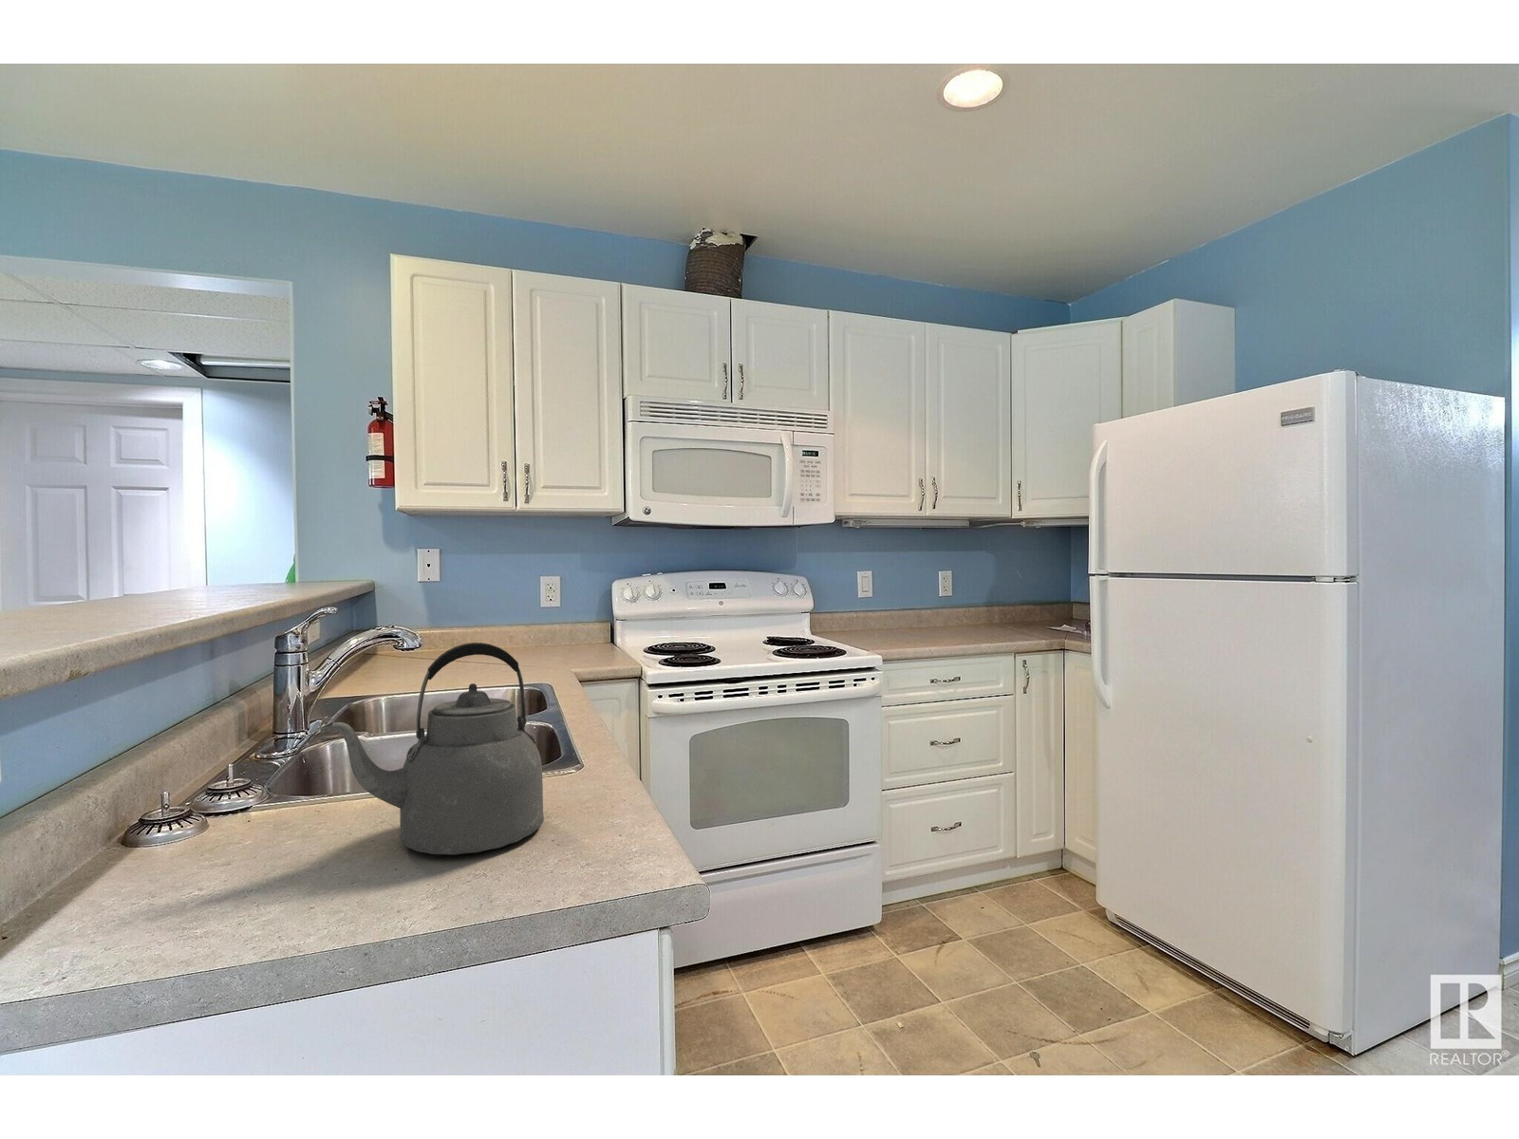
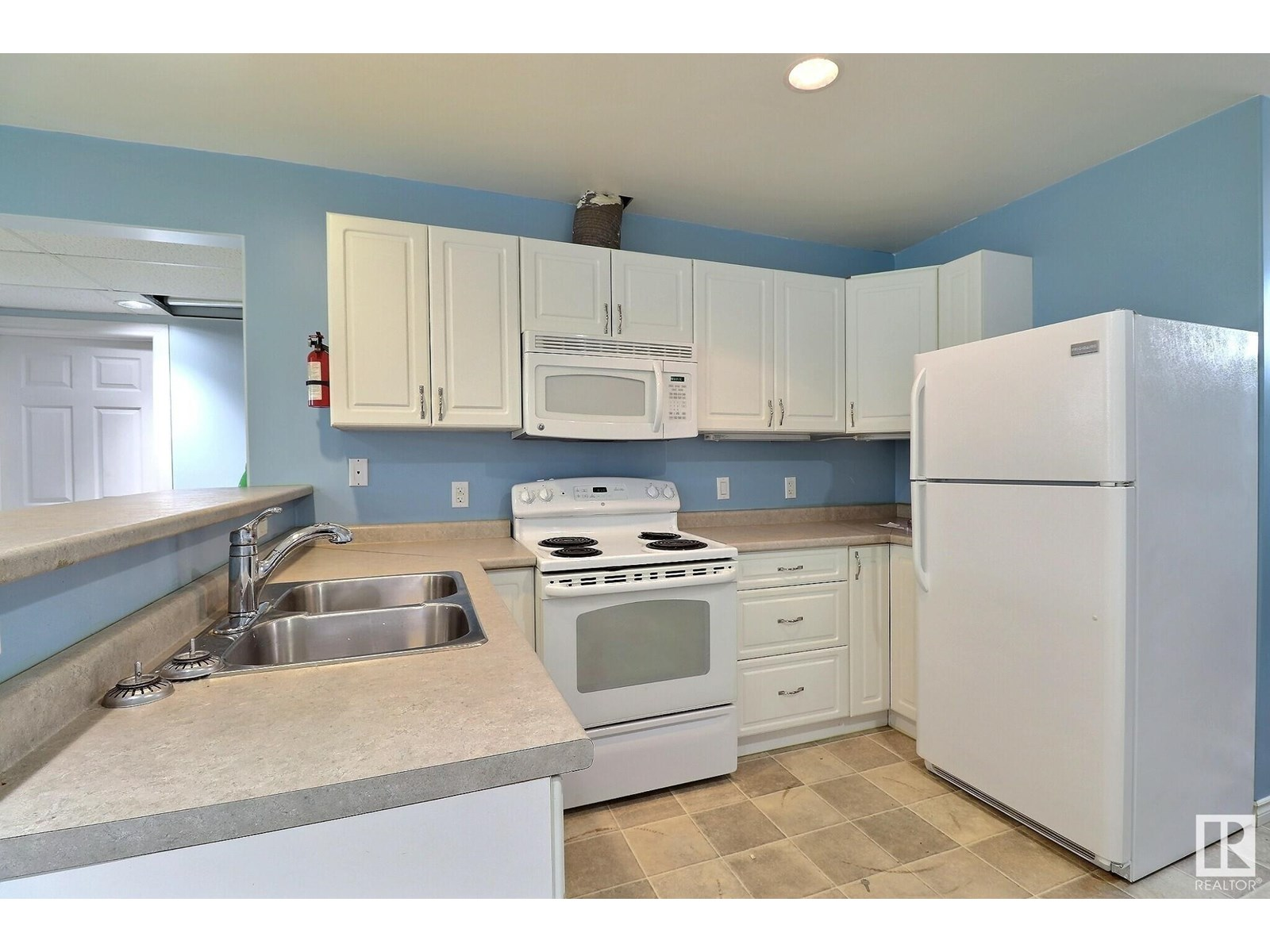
- kettle [319,641,545,857]
